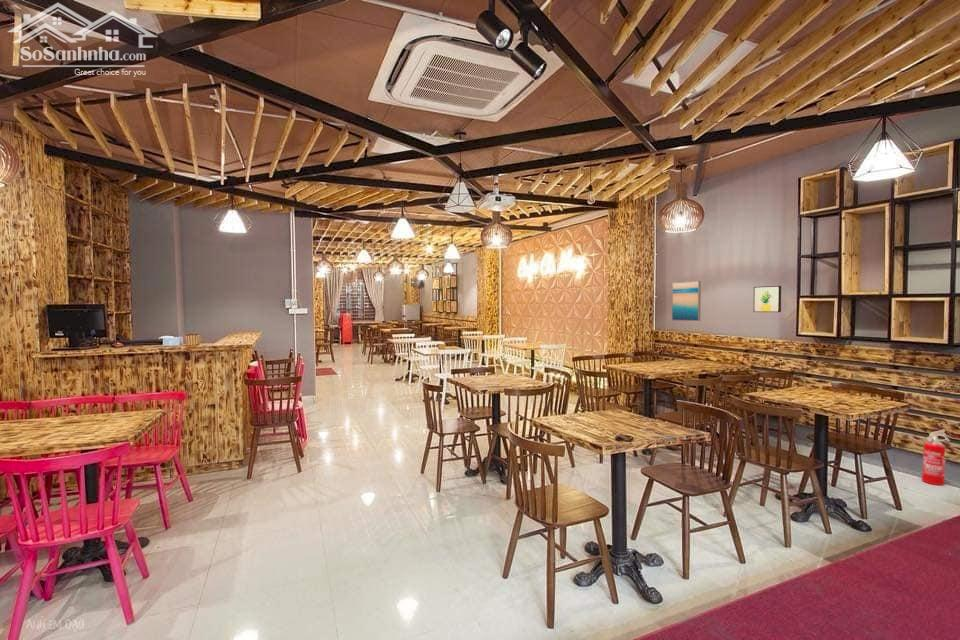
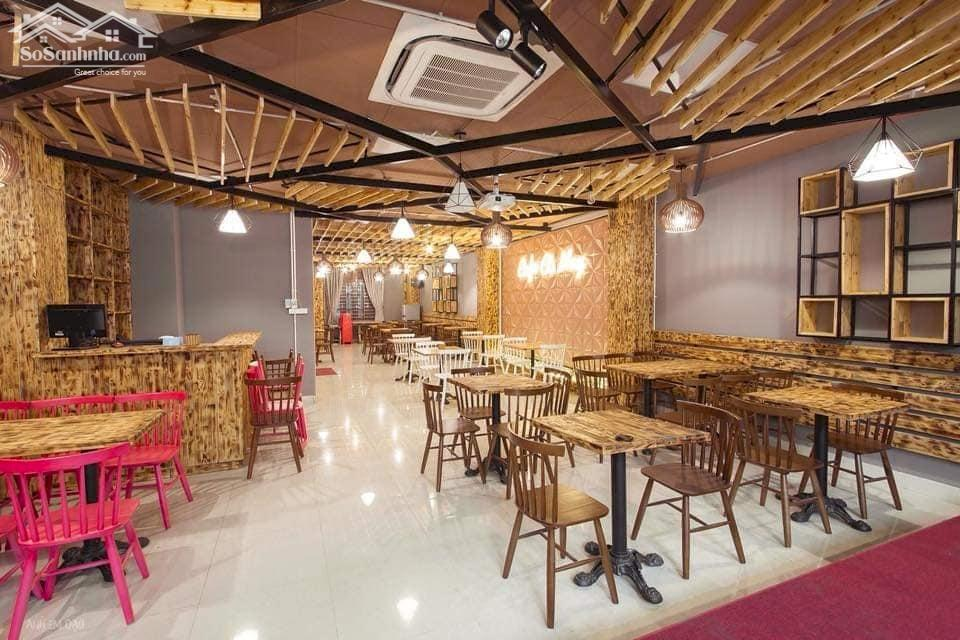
- fire extinguisher [921,429,952,486]
- wall art [671,280,702,322]
- wall art [753,285,782,313]
